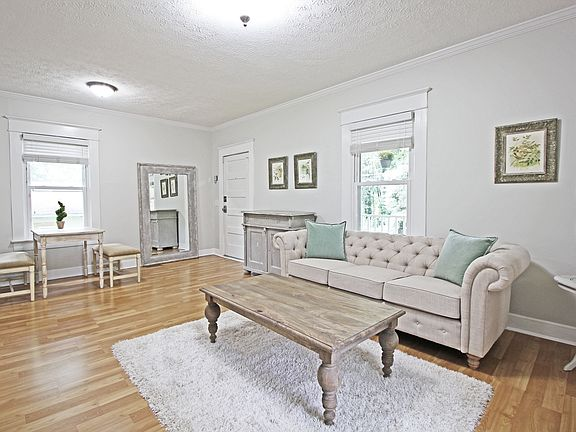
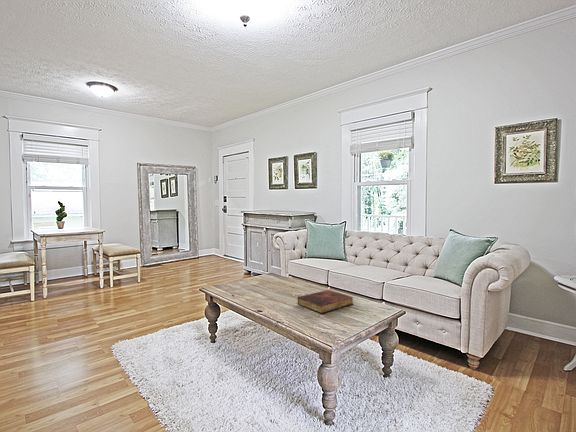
+ book [297,289,354,315]
